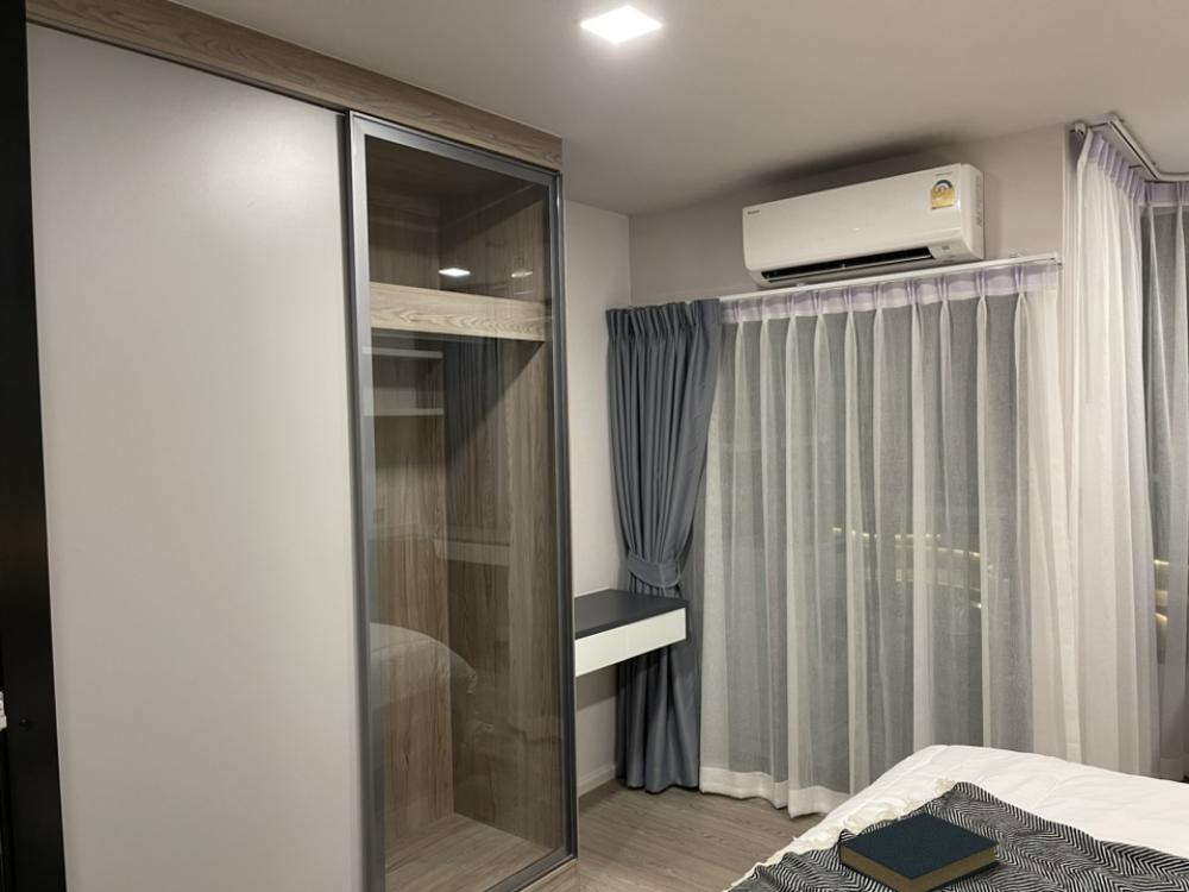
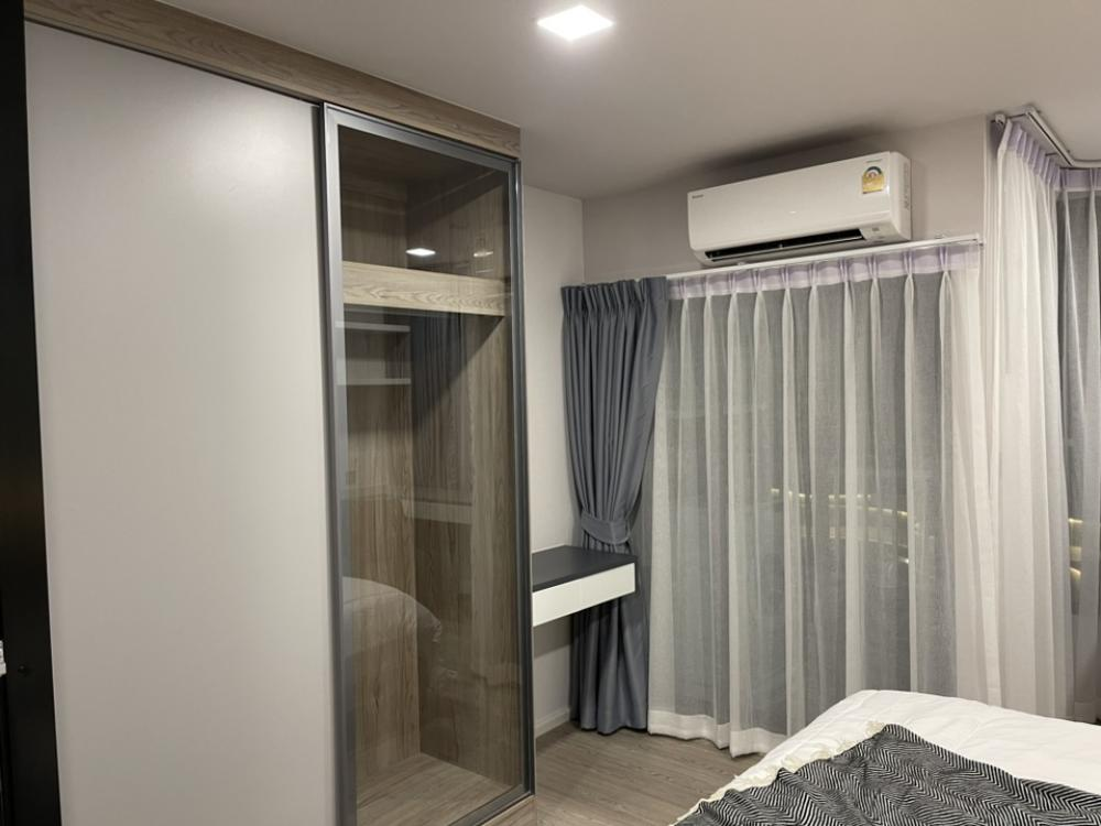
- hardback book [837,811,1001,892]
